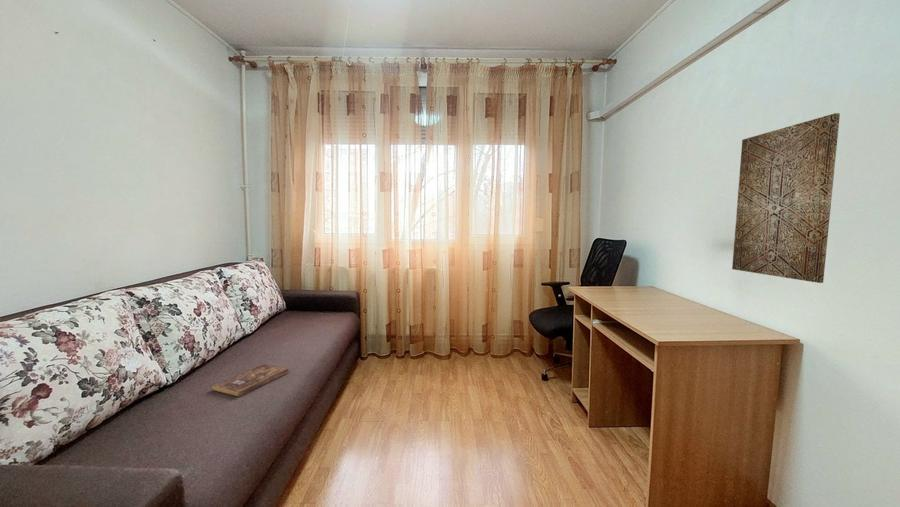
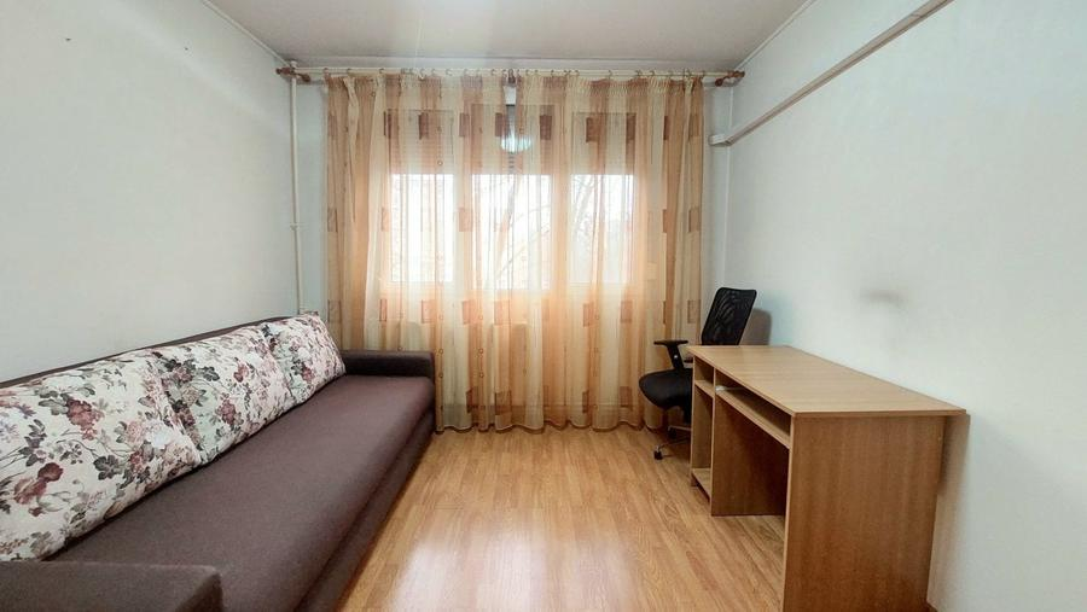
- wall art [731,112,841,284]
- bible [211,363,289,398]
